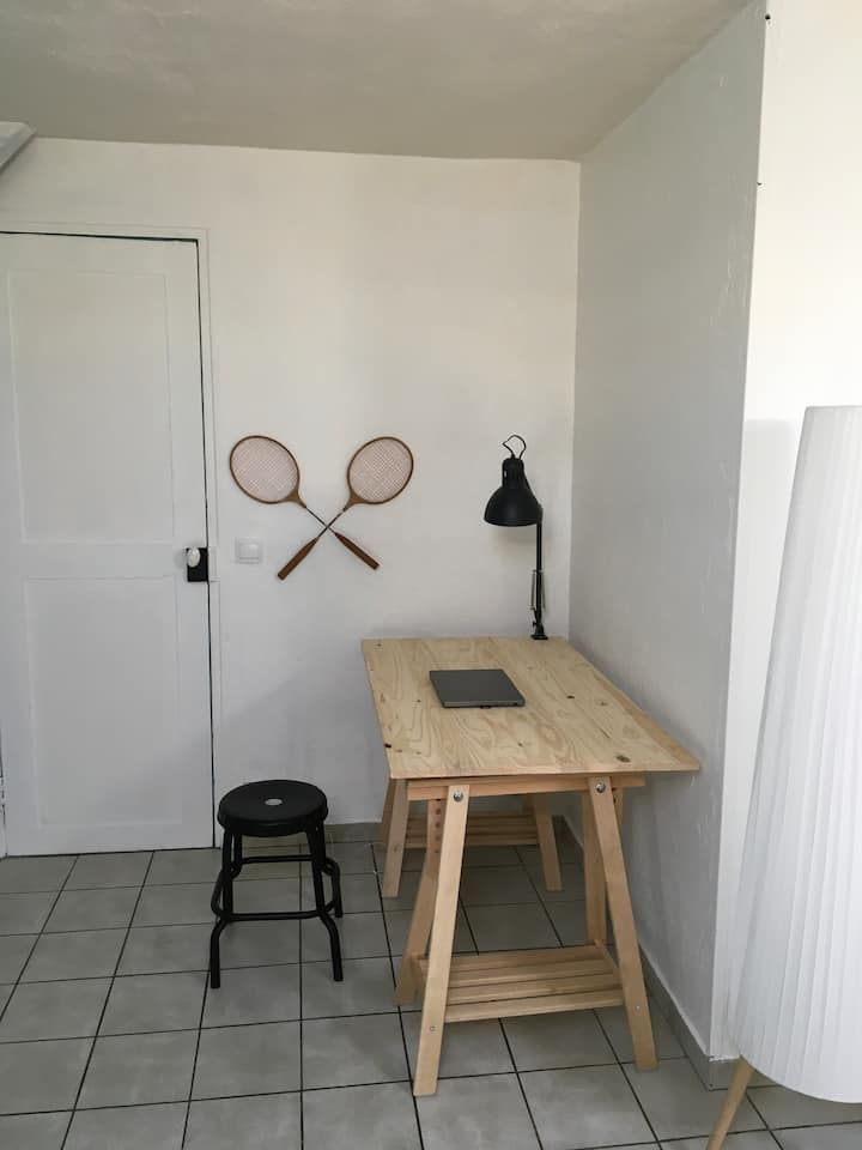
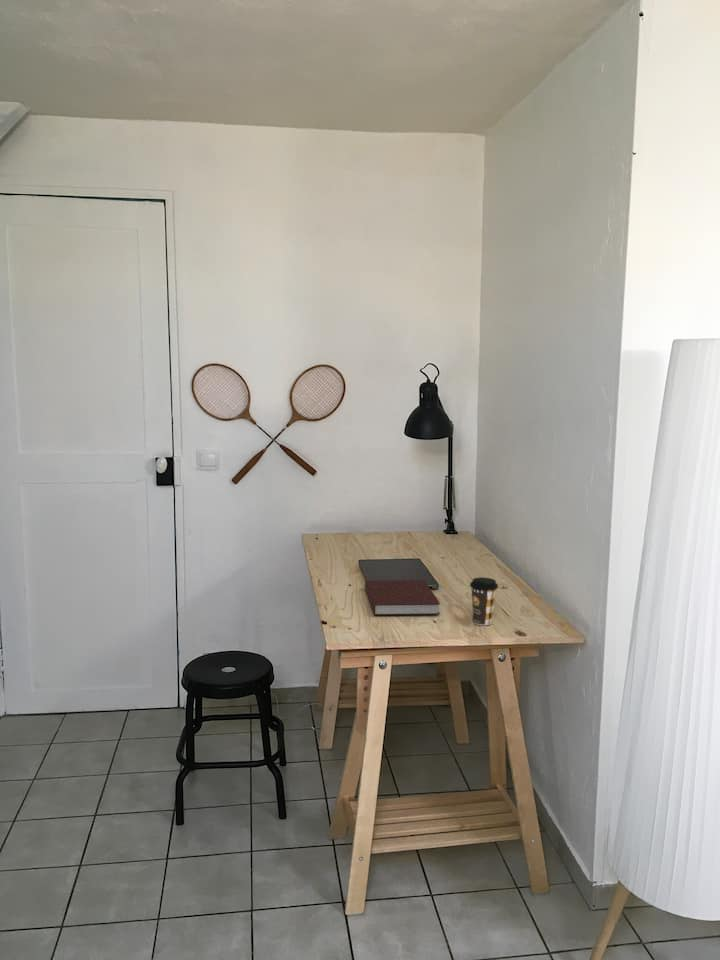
+ notebook [364,579,441,616]
+ coffee cup [469,576,499,626]
